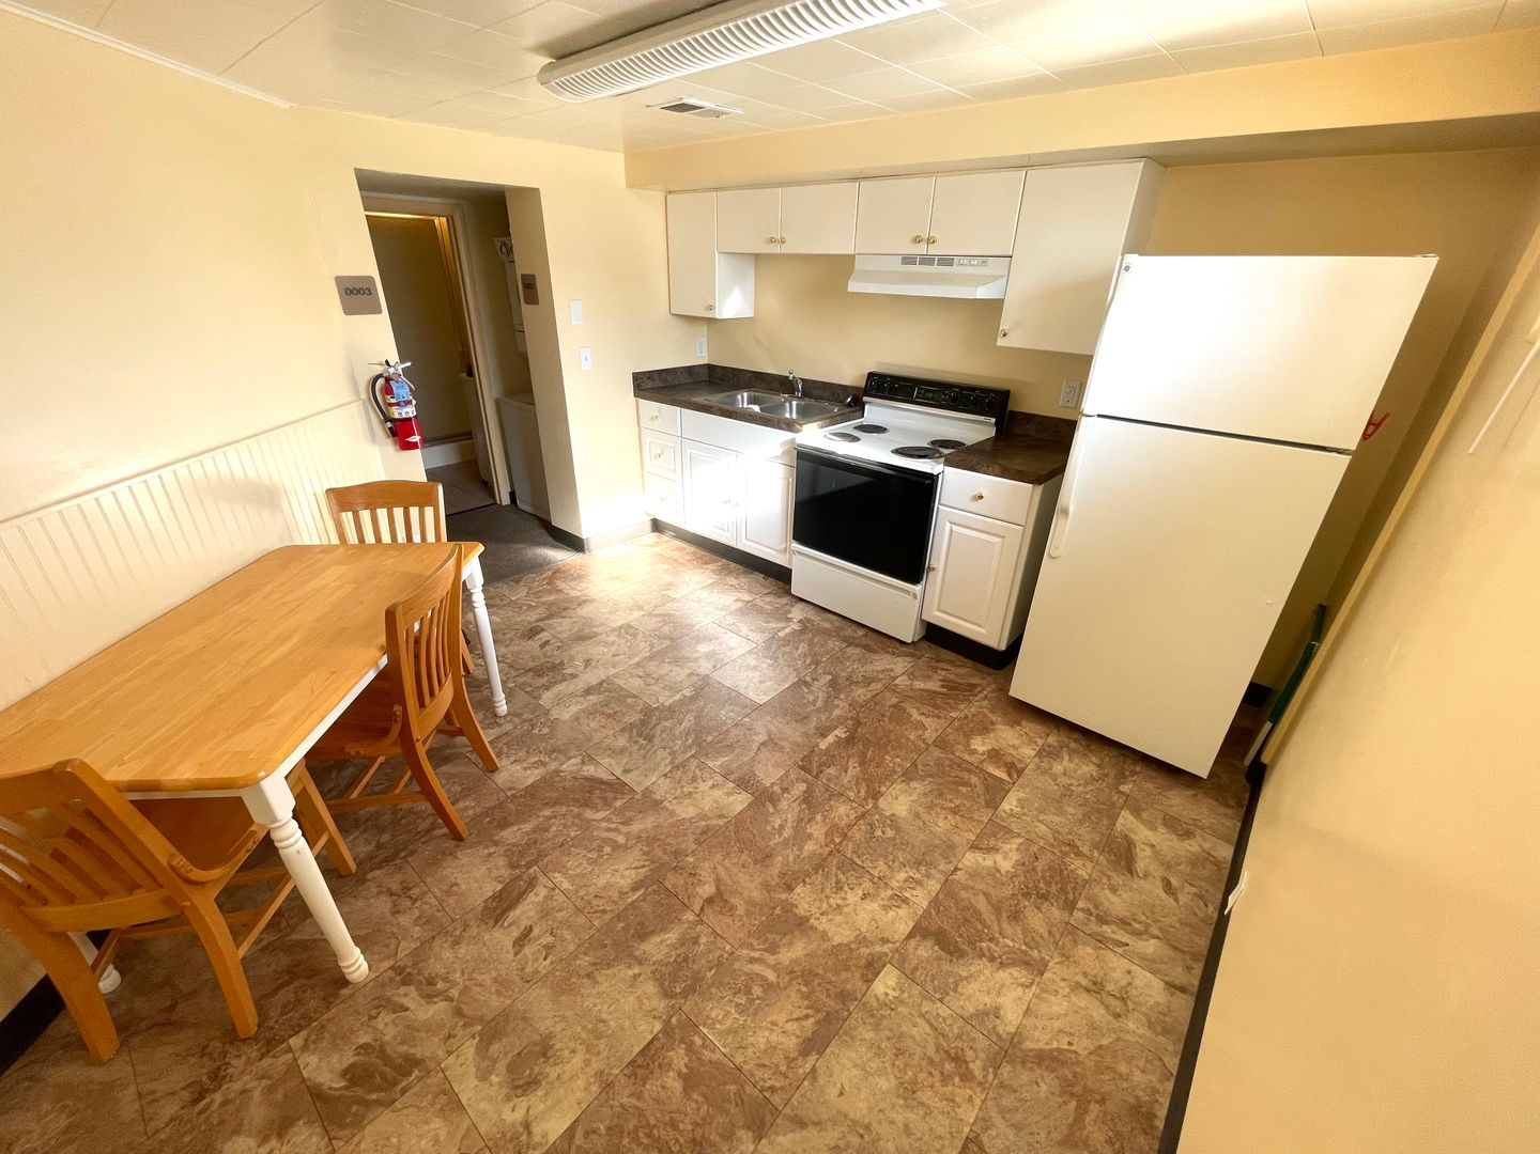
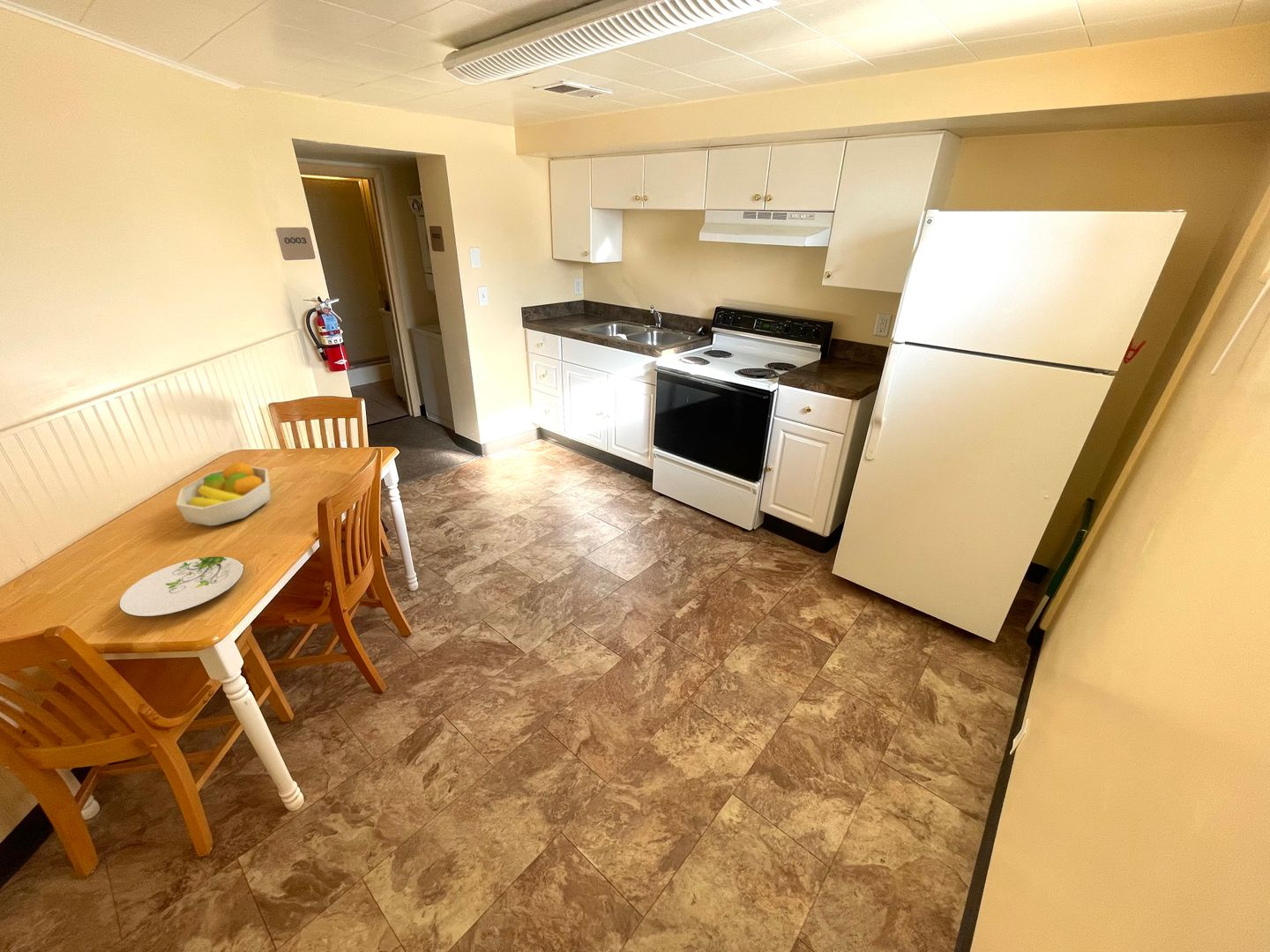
+ fruit bowl [176,461,272,527]
+ plate [118,556,244,618]
